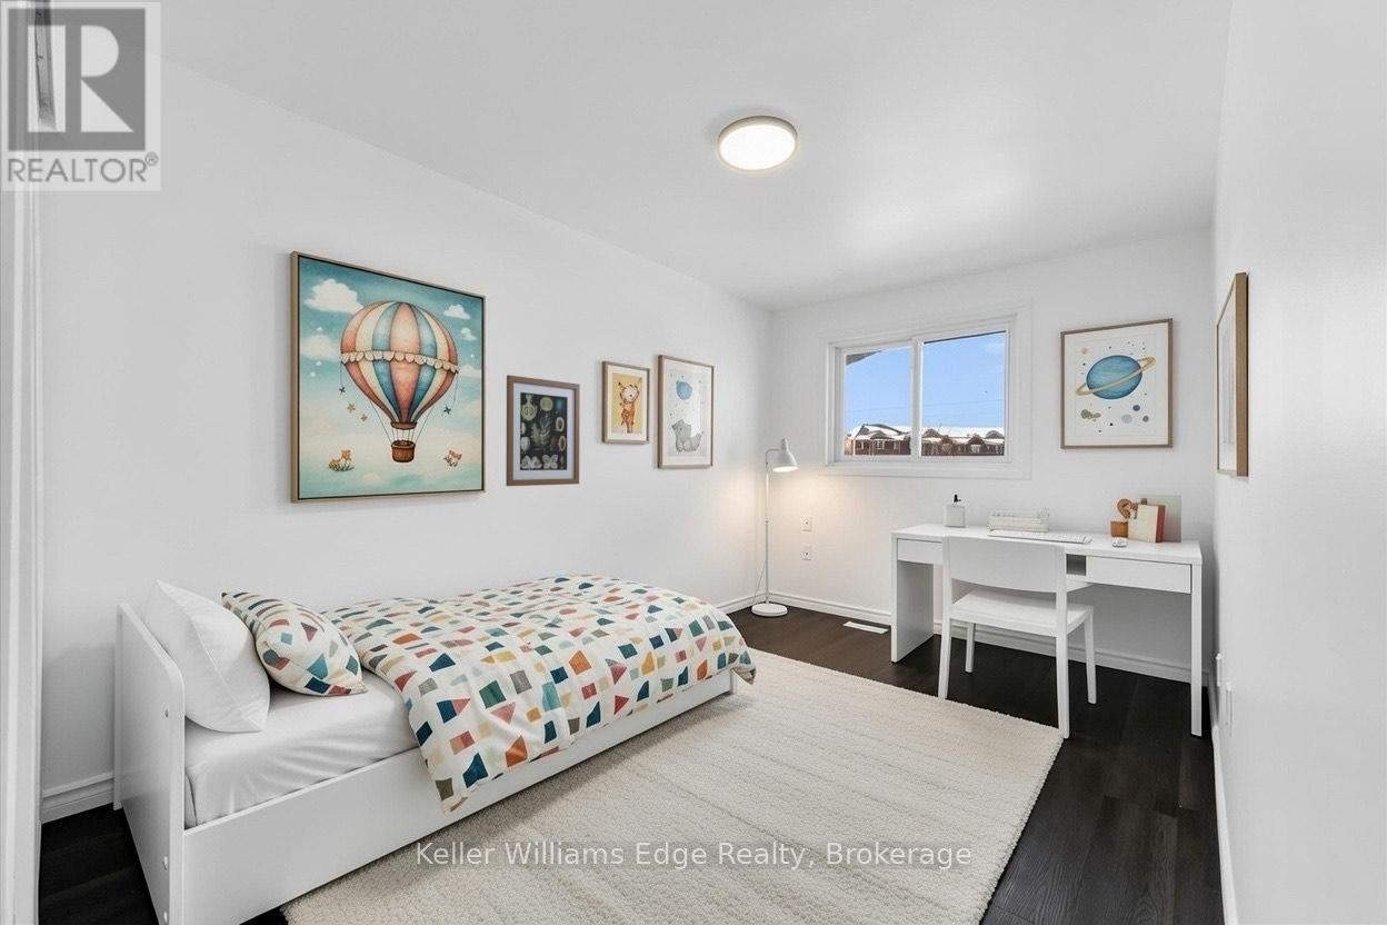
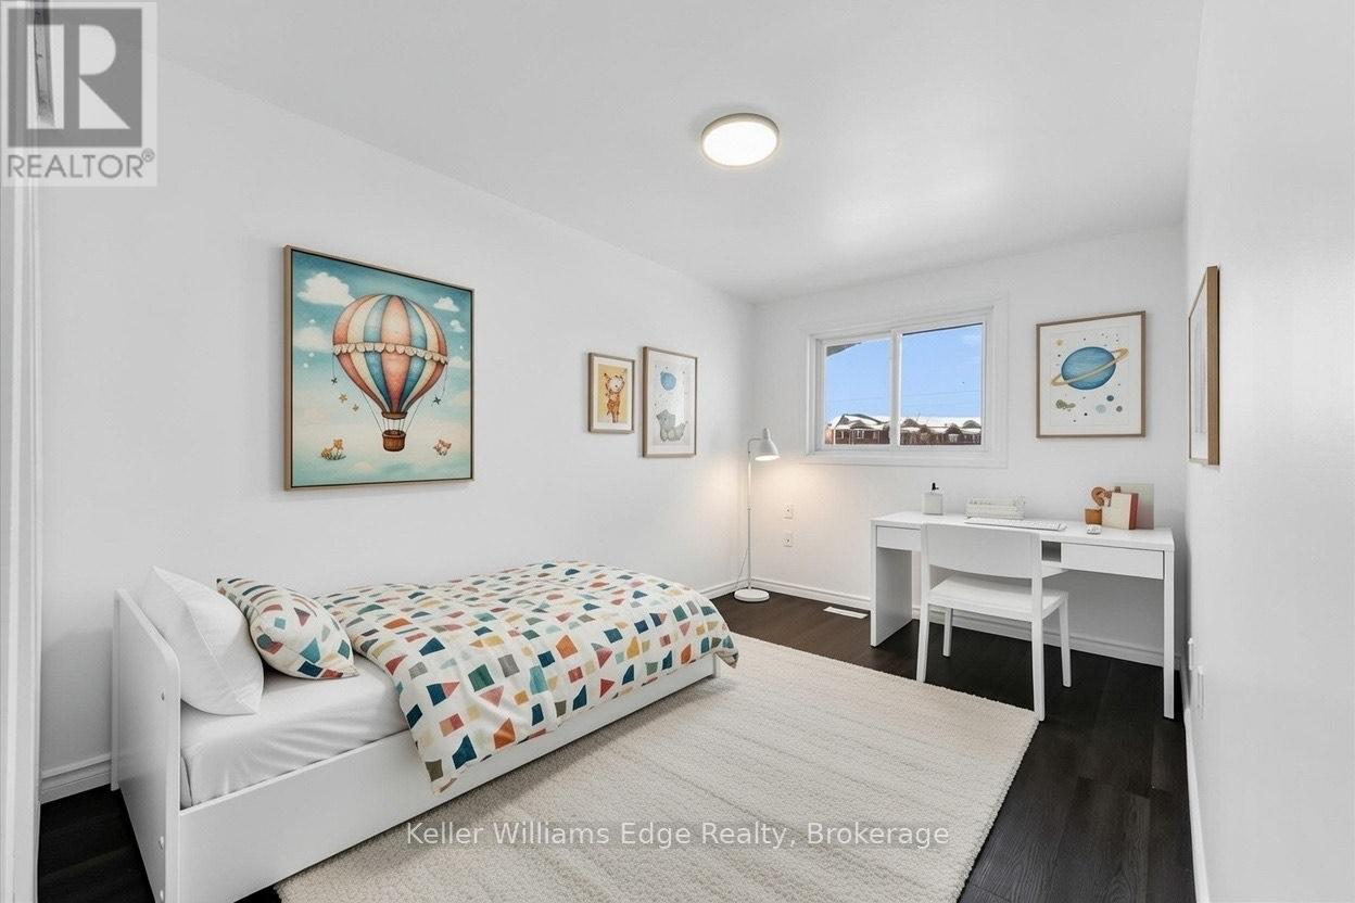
- wall art [505,374,581,487]
